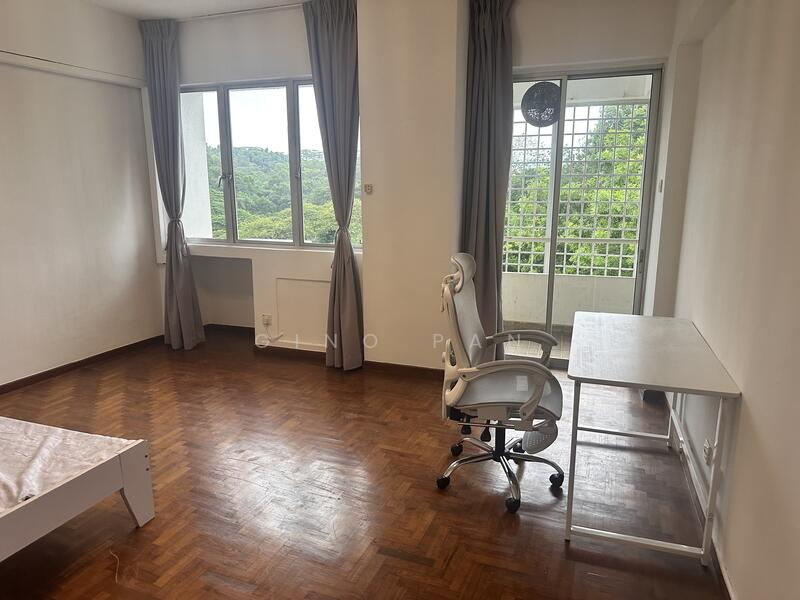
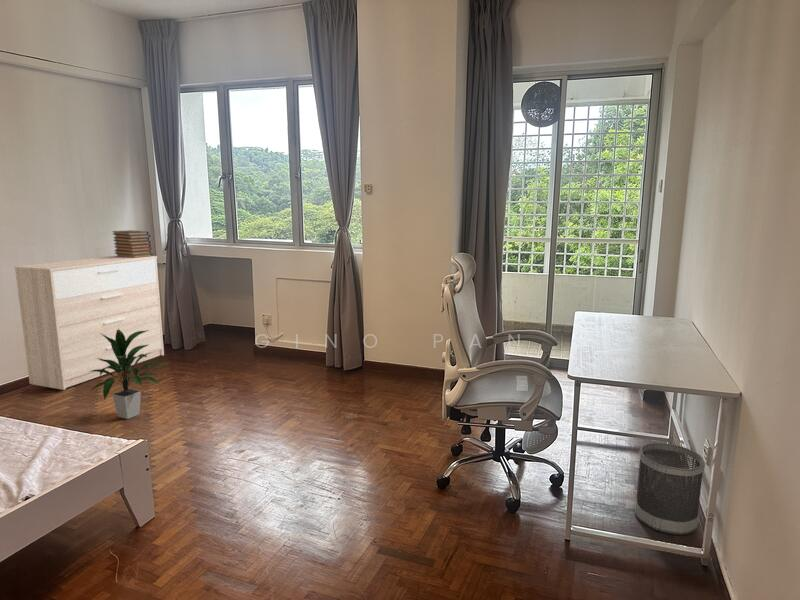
+ indoor plant [89,329,166,420]
+ wastebasket [633,442,706,536]
+ book stack [111,229,154,258]
+ sideboard [14,255,165,391]
